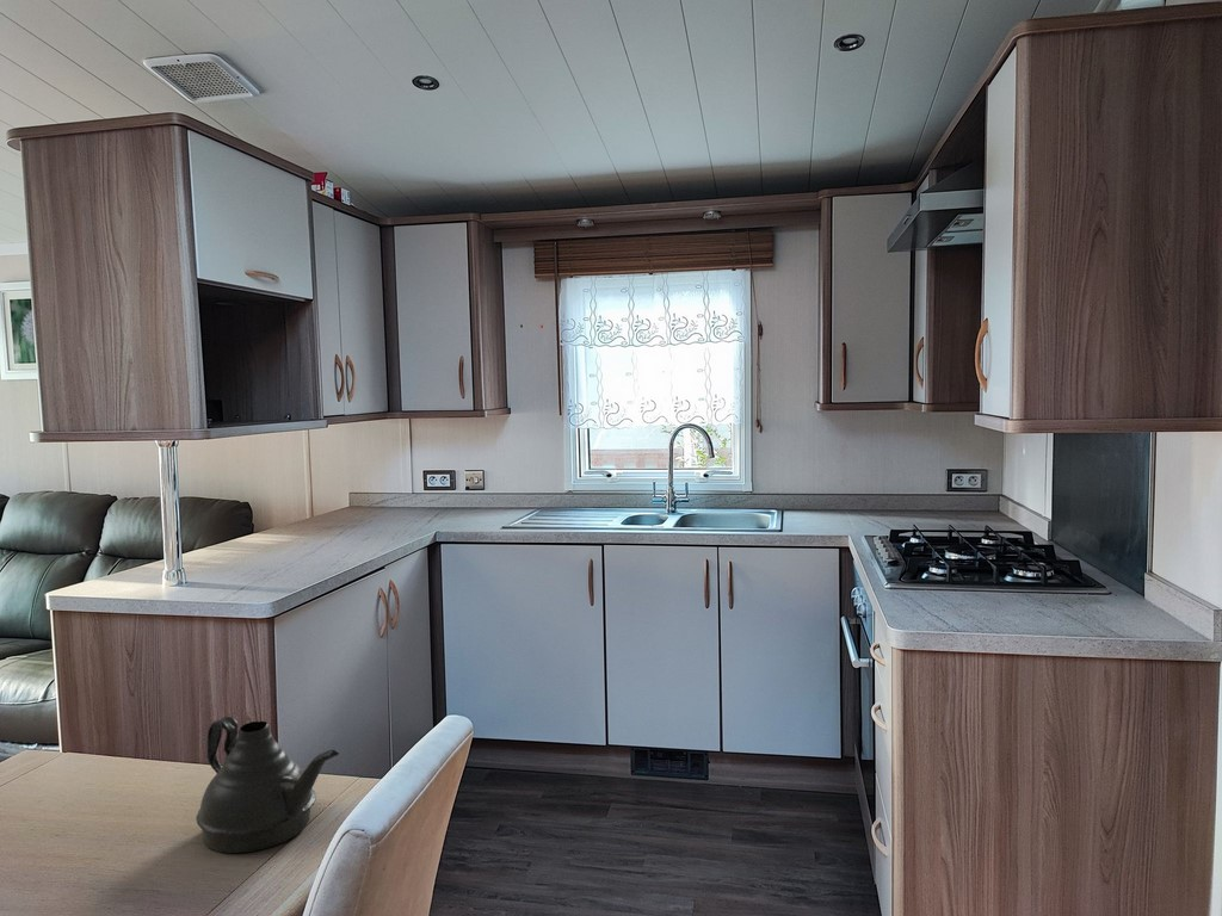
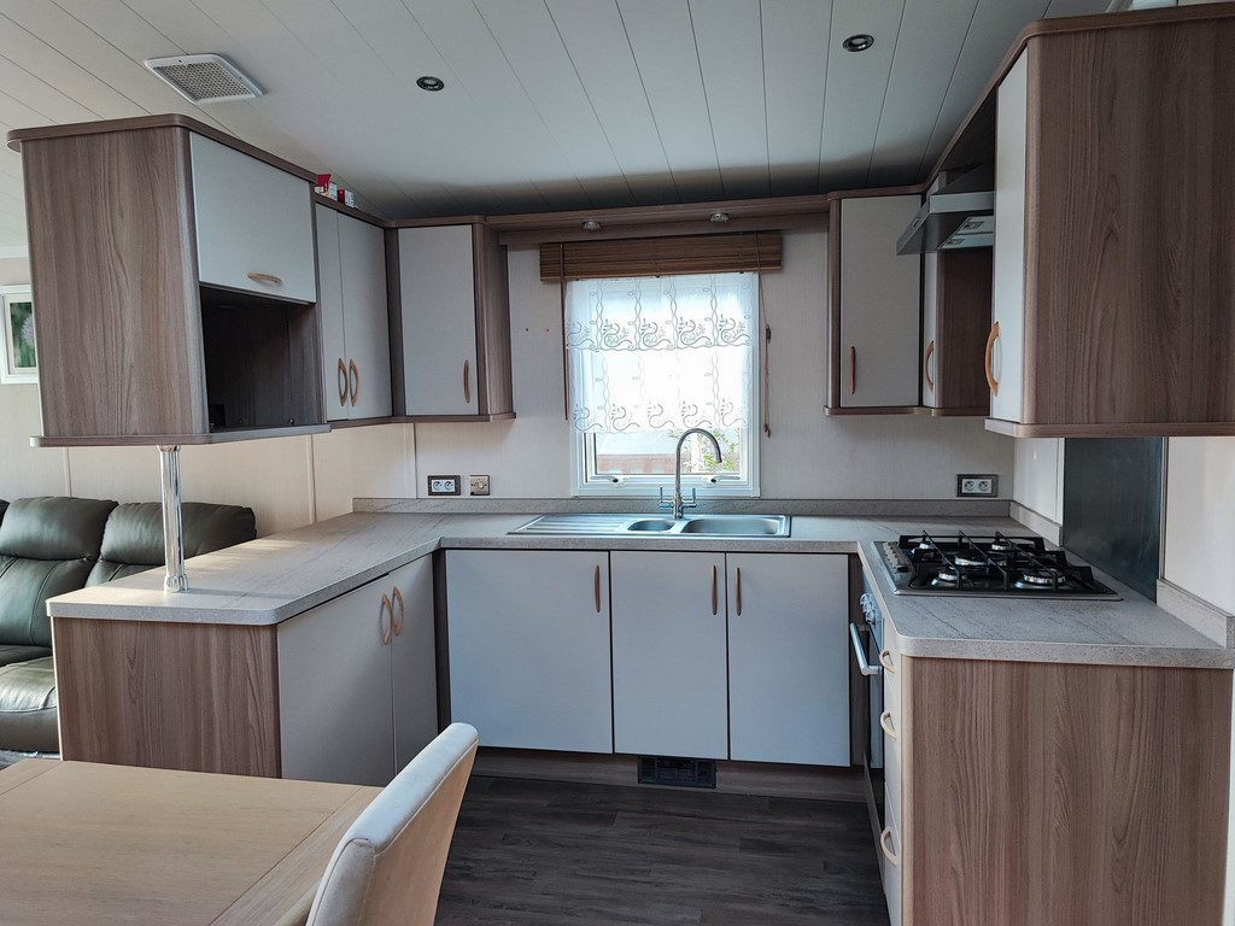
- teapot [195,716,340,854]
